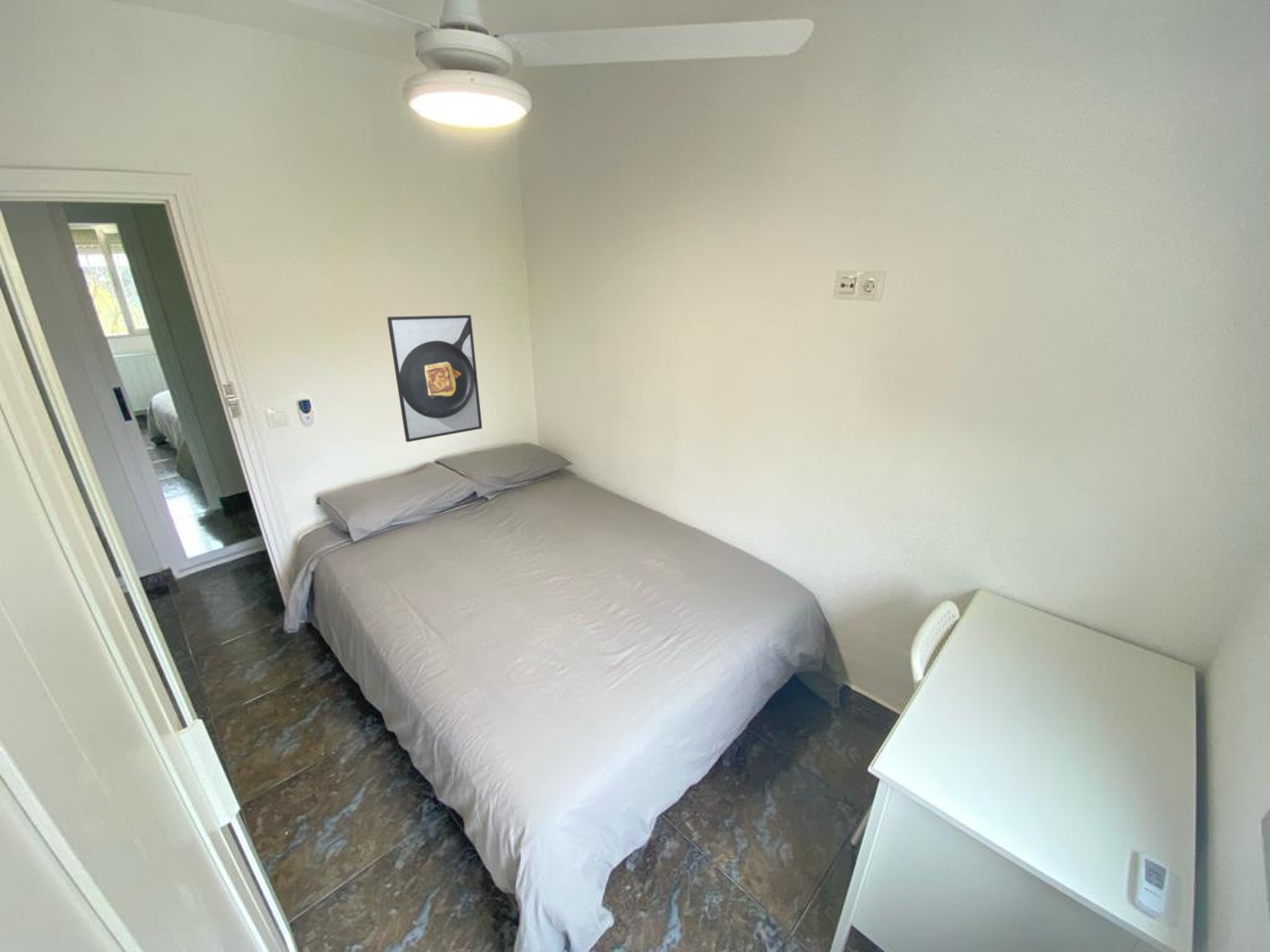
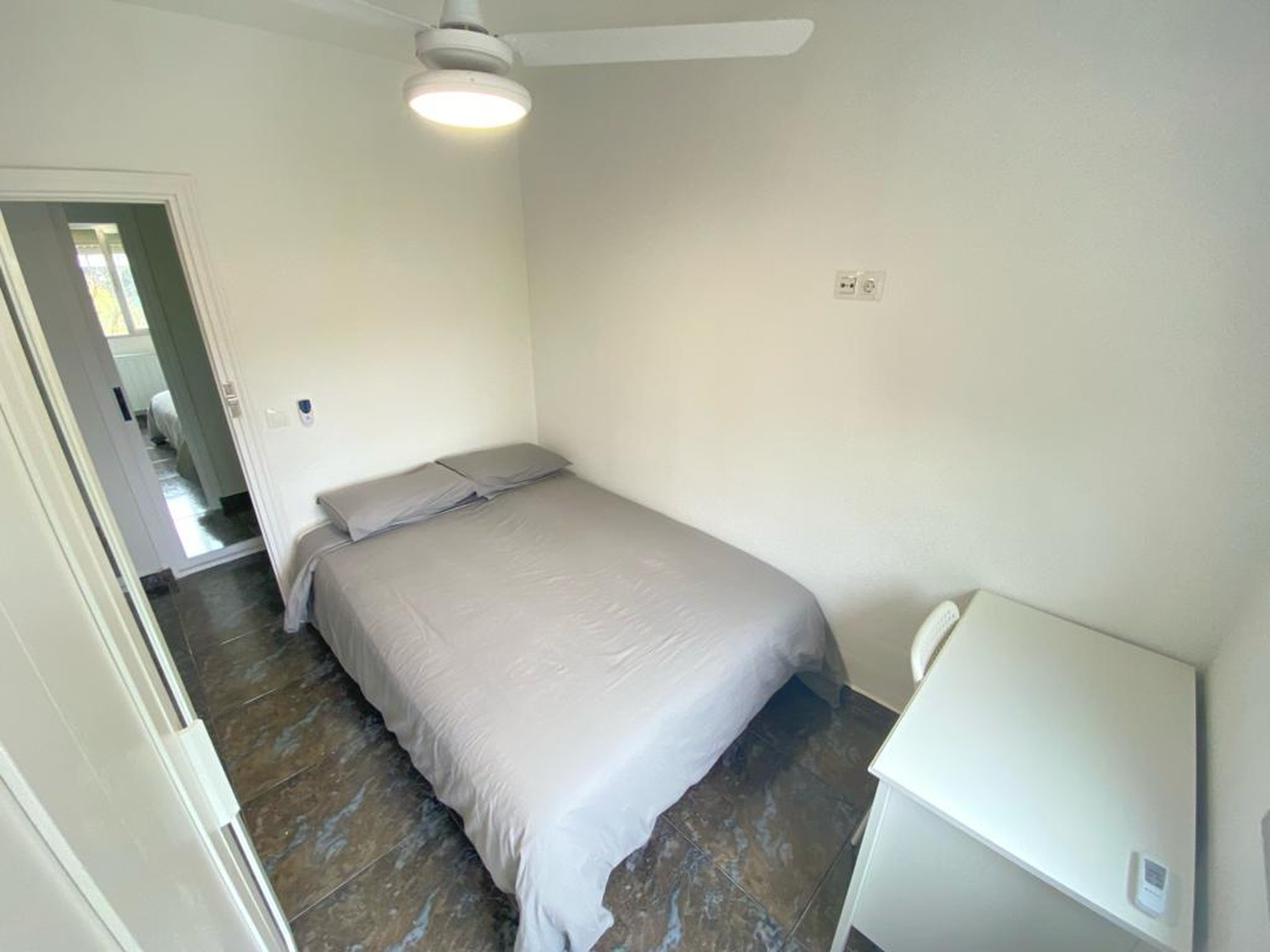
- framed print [386,314,483,443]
